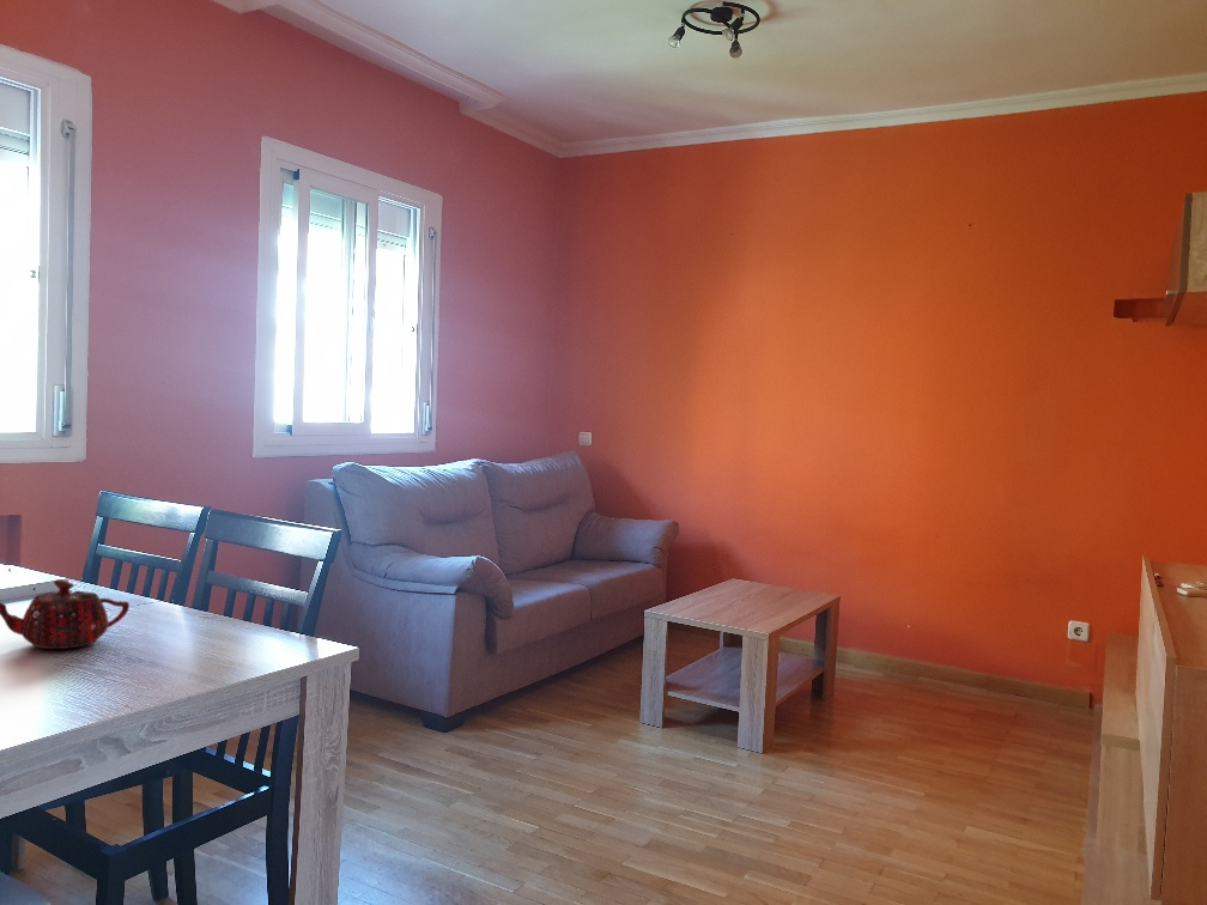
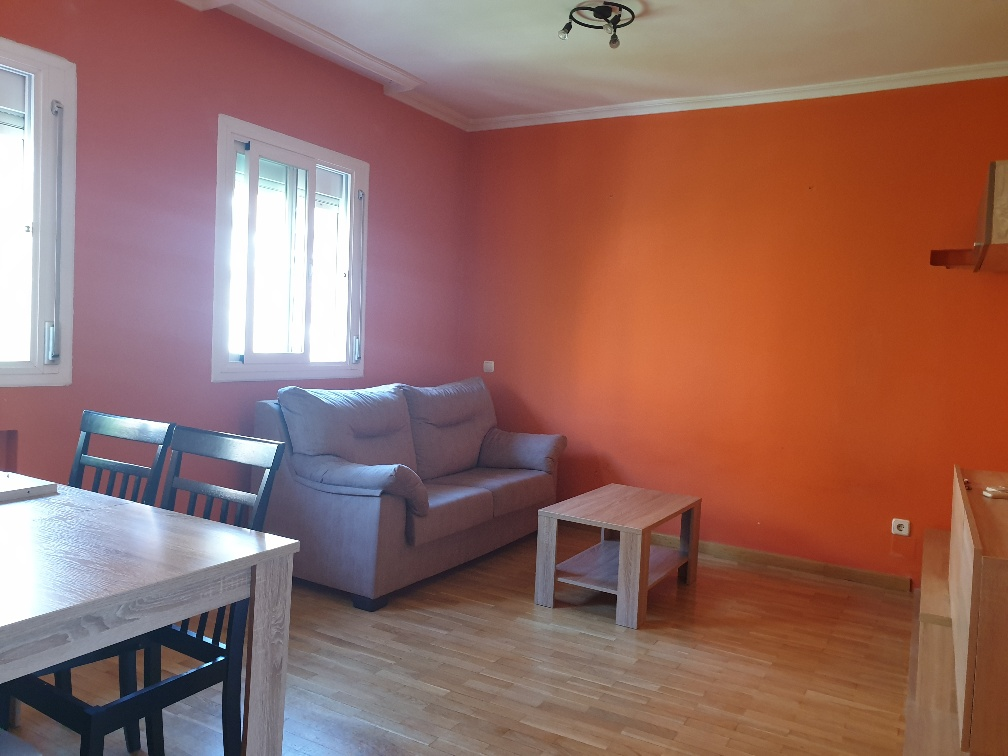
- teapot [0,578,131,650]
